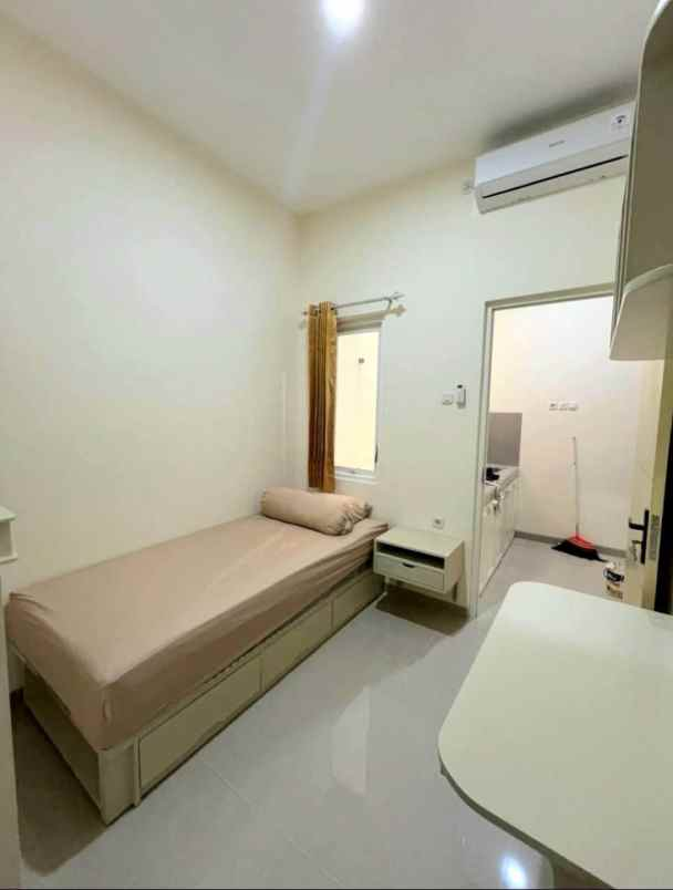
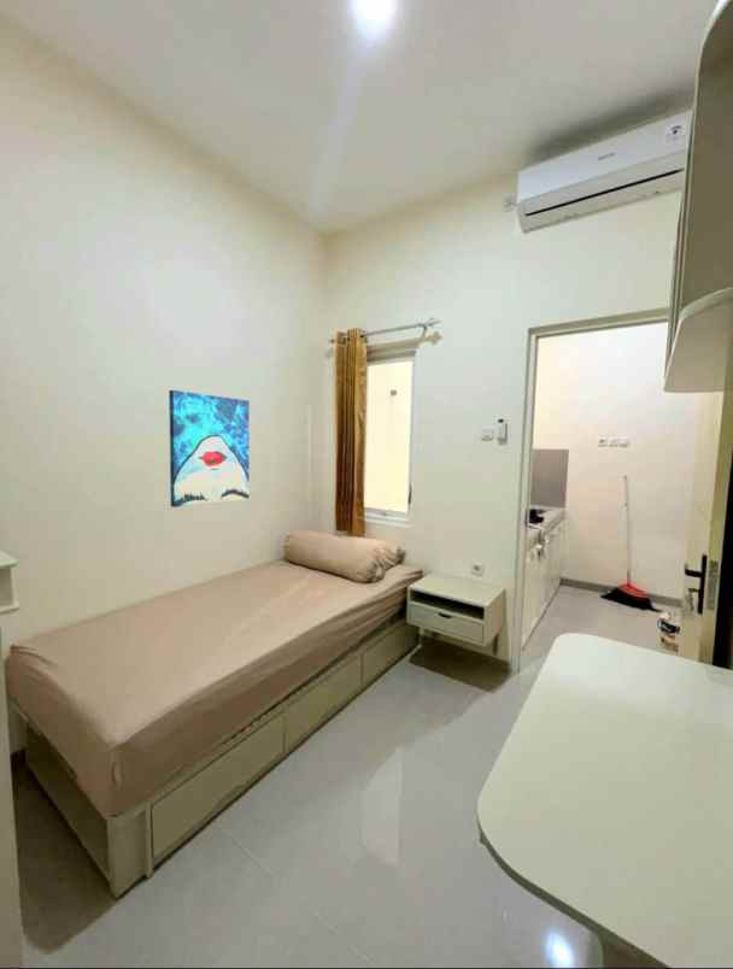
+ wall art [168,389,251,509]
